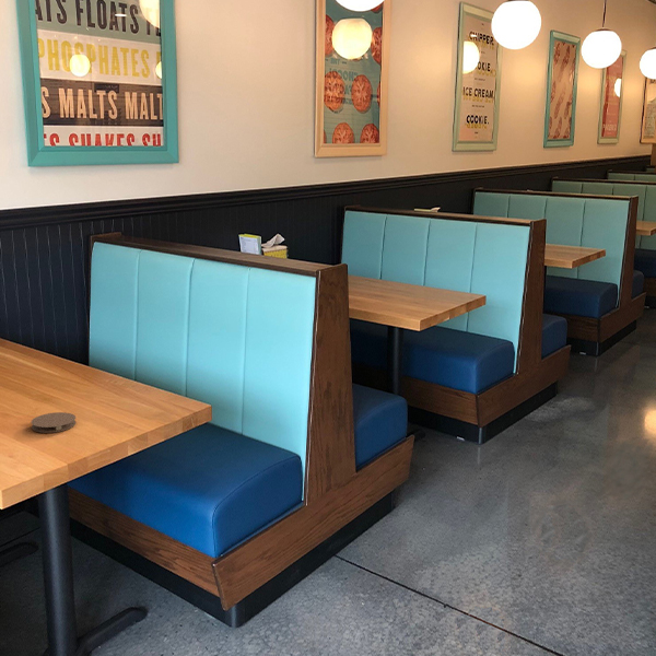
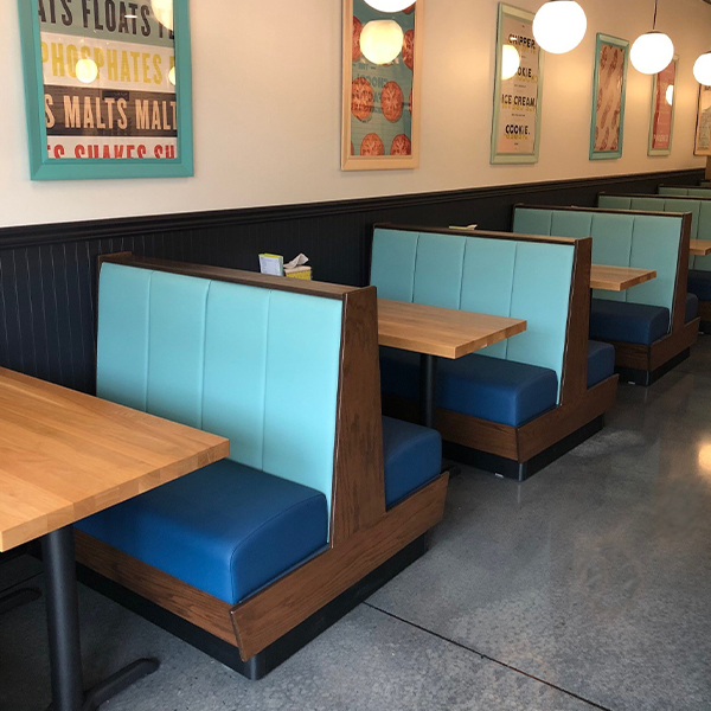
- coaster [31,411,77,434]
